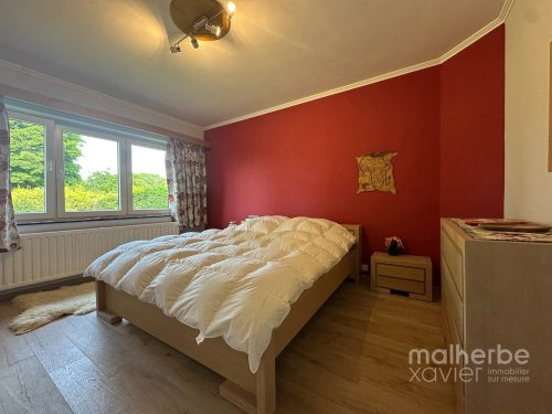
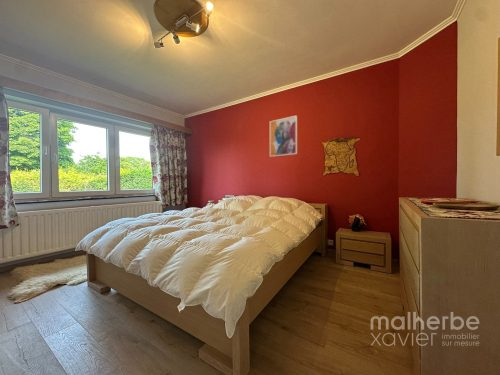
+ wall art [269,115,298,158]
